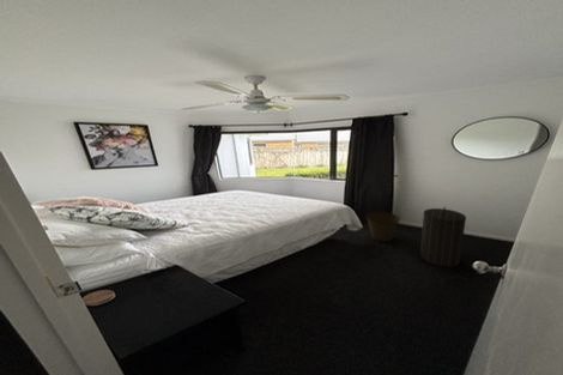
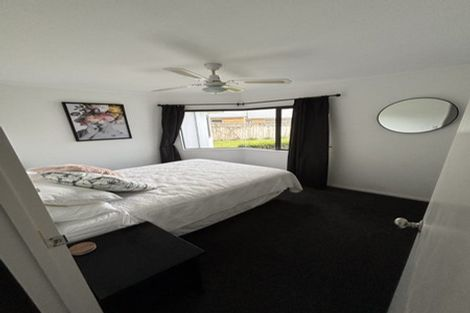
- basket [364,211,401,242]
- laundry hamper [419,205,467,268]
